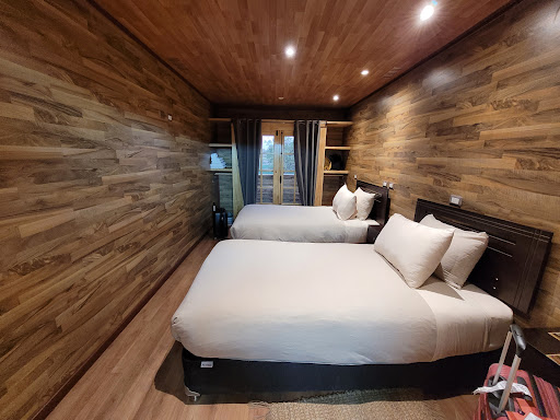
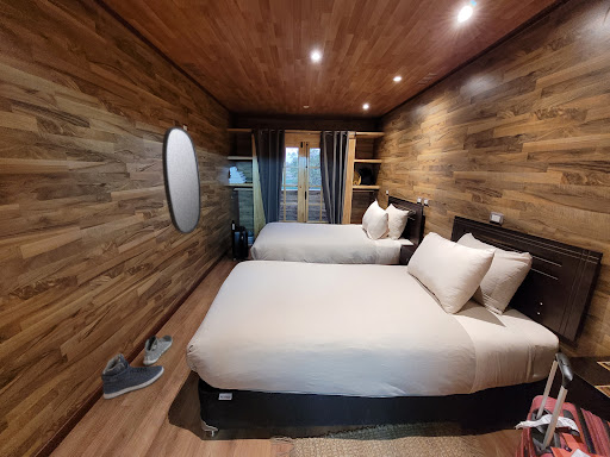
+ sneaker [143,334,174,365]
+ sneaker [100,353,164,400]
+ home mirror [161,126,203,234]
